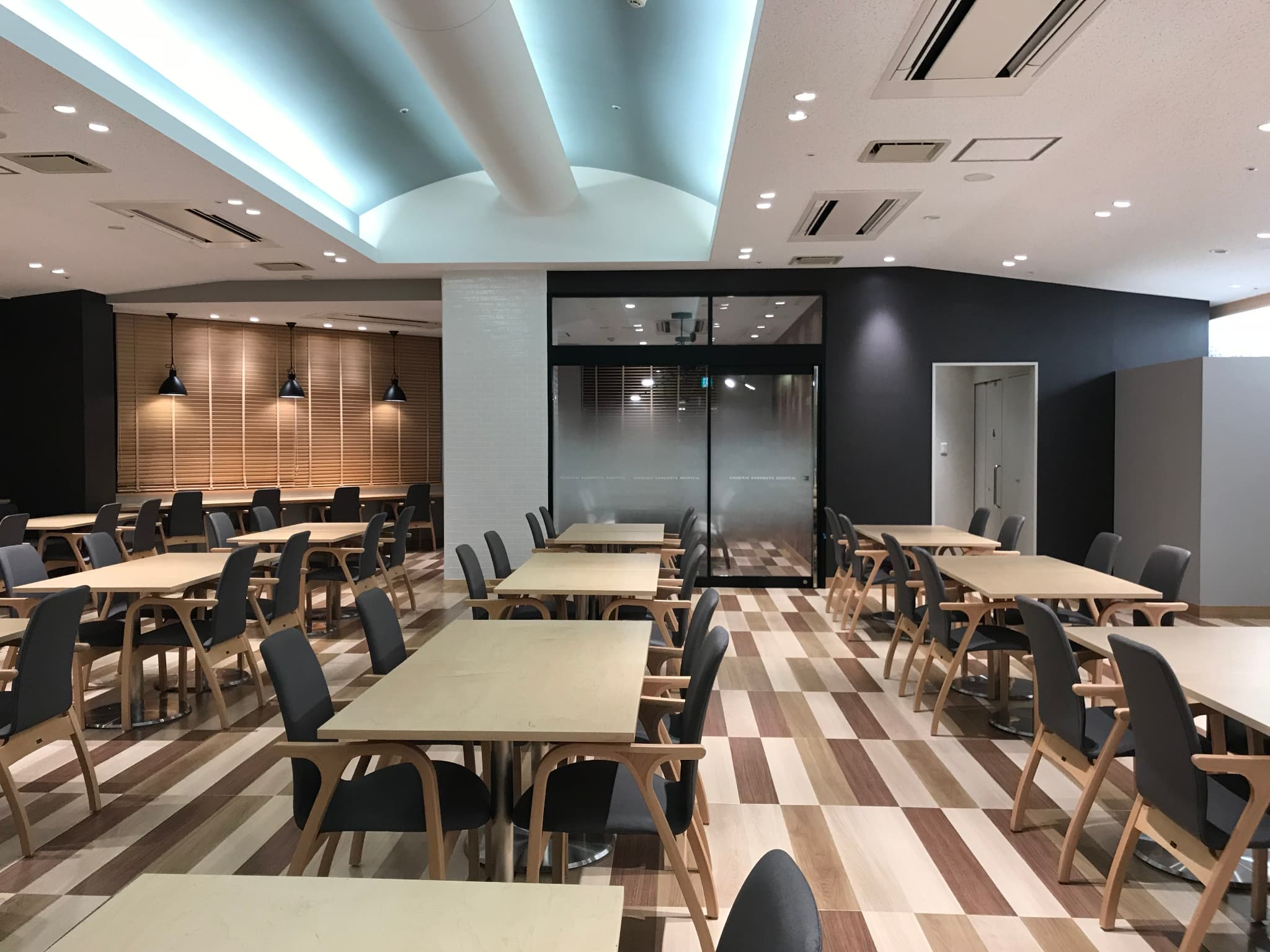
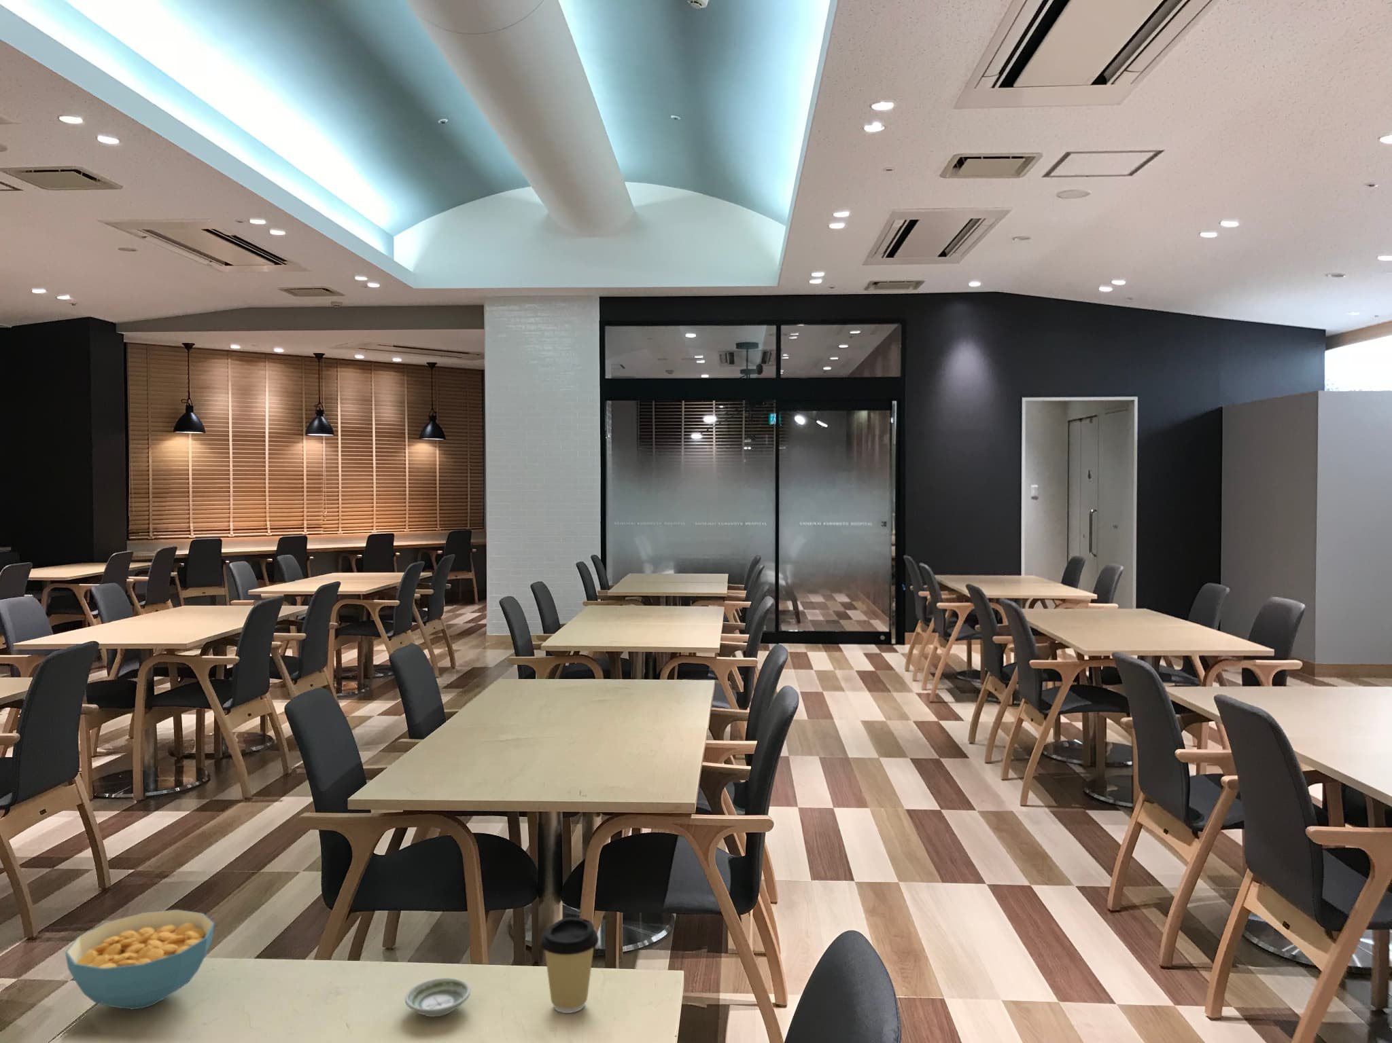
+ cereal bowl [65,909,215,1010]
+ coffee cup [539,917,600,1013]
+ saucer [404,977,471,1017]
